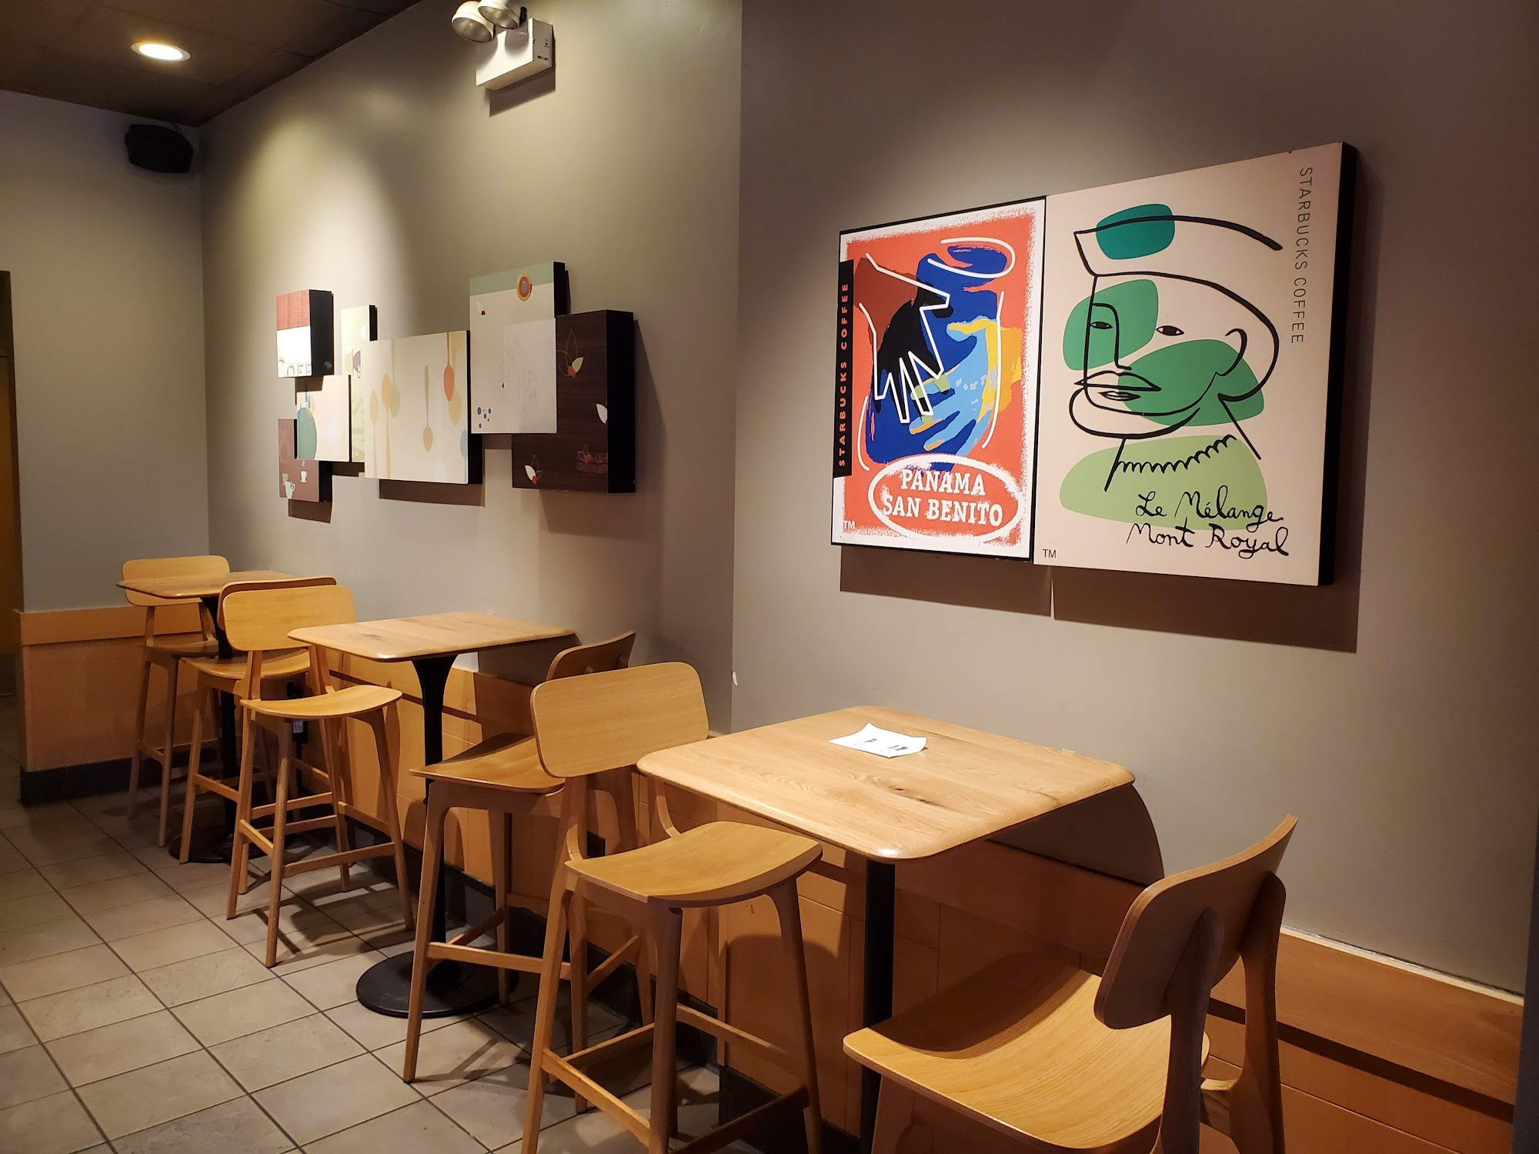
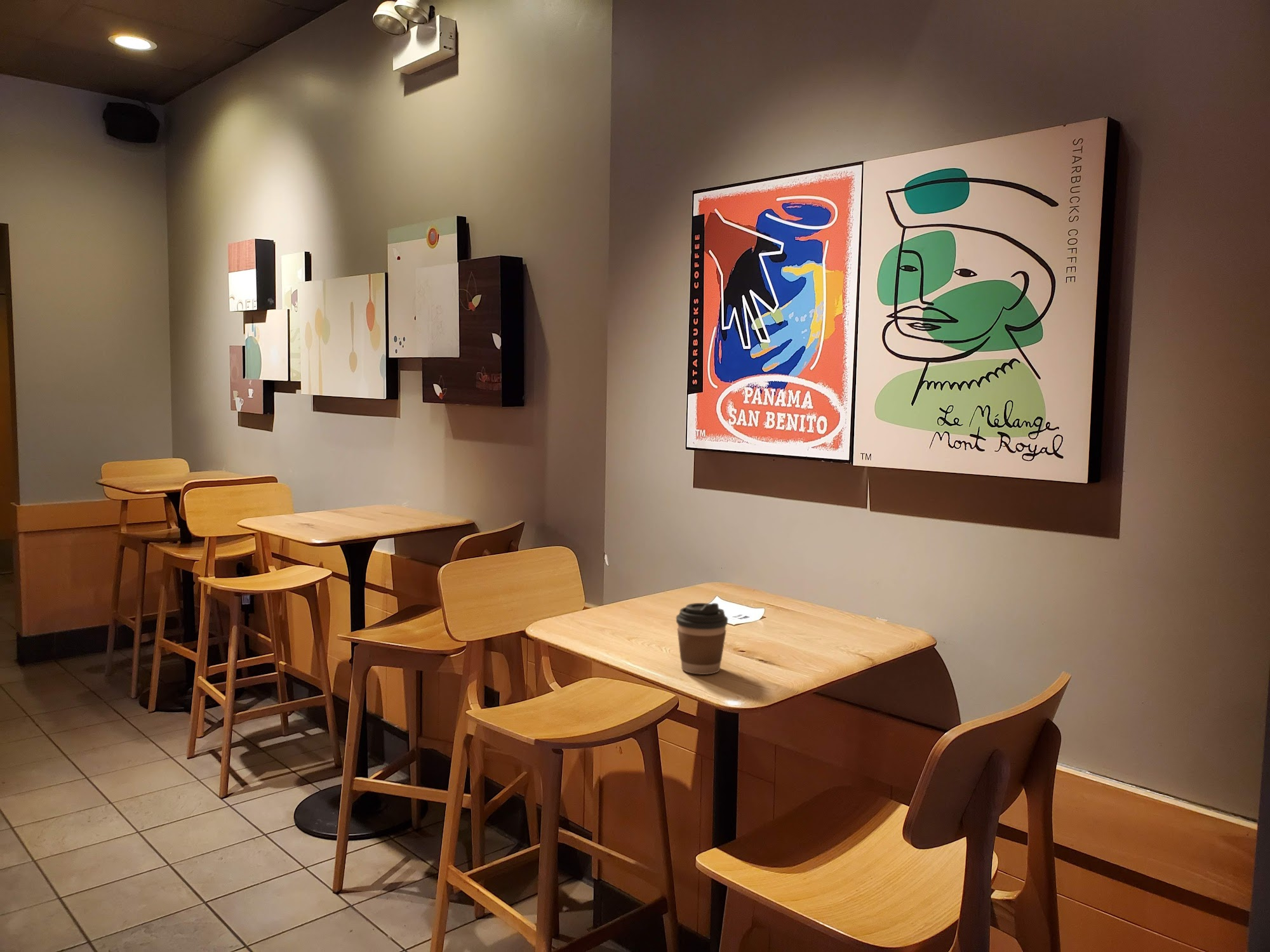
+ coffee cup [676,602,728,675]
